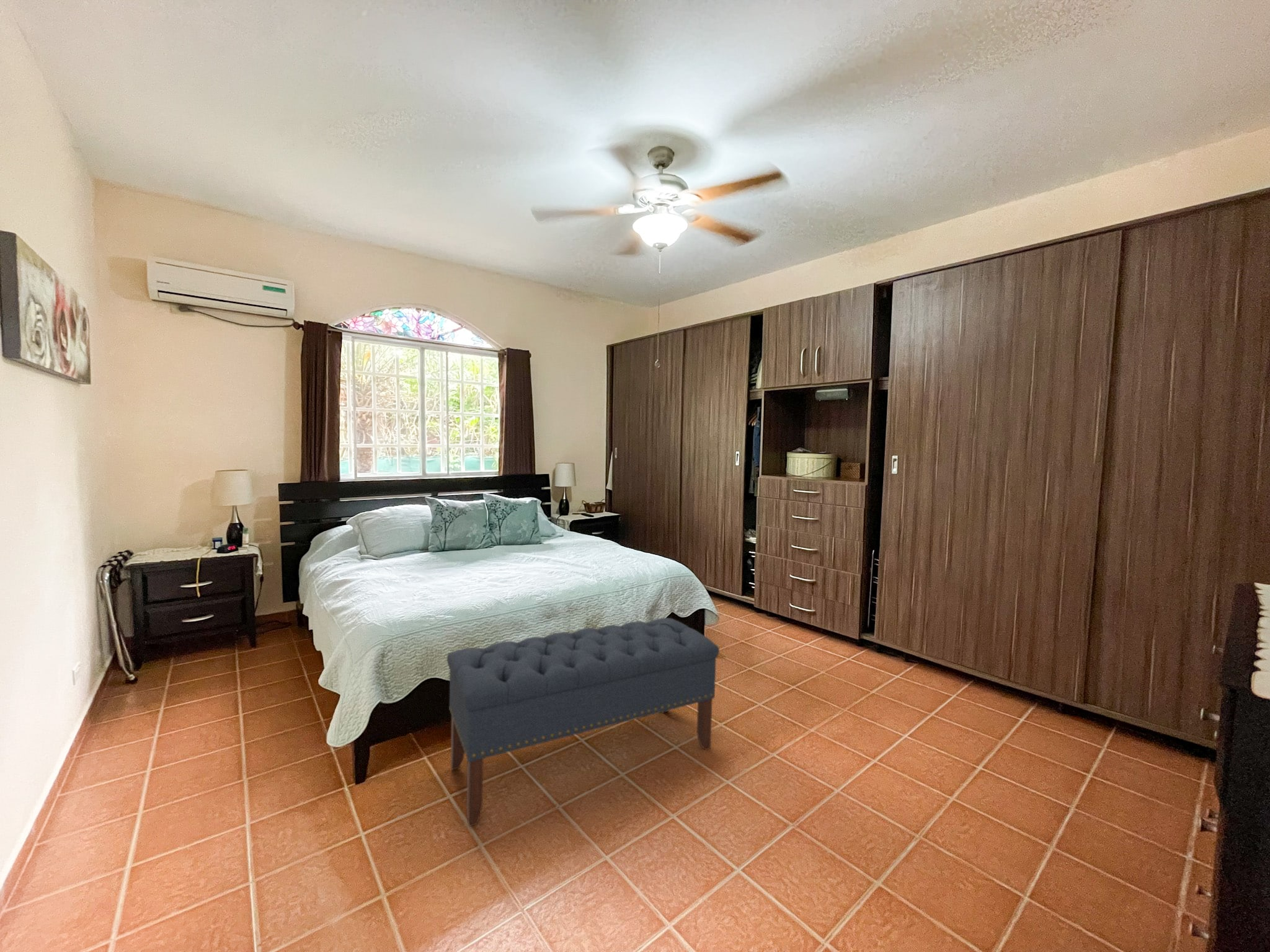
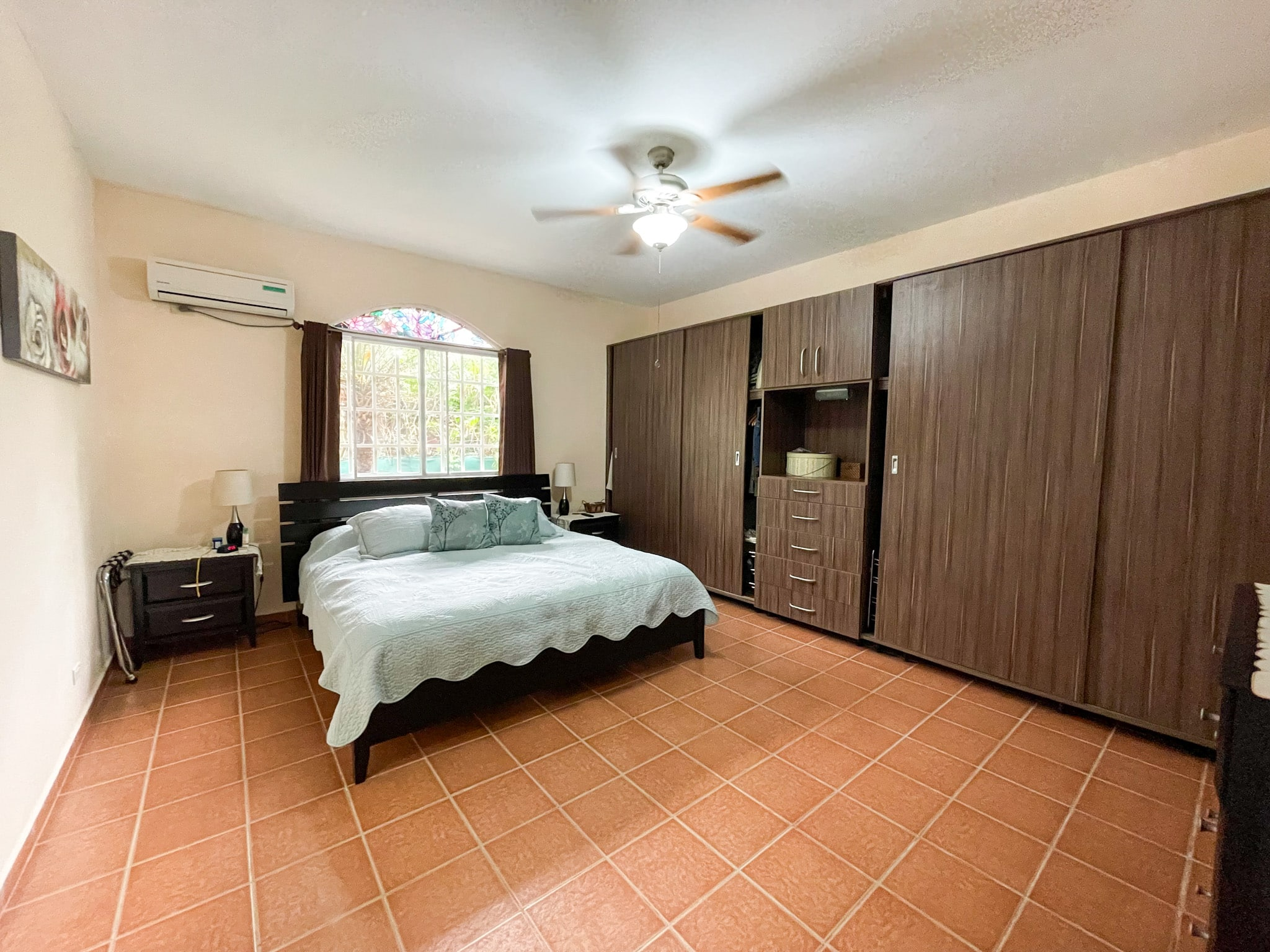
- bench [446,617,720,827]
